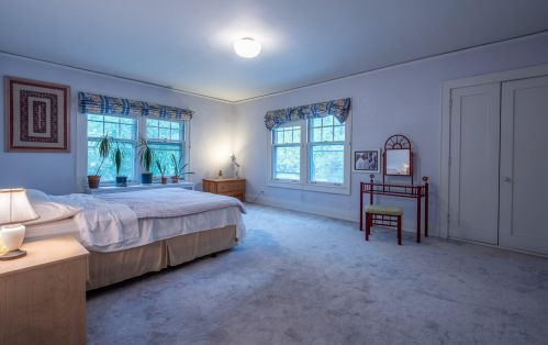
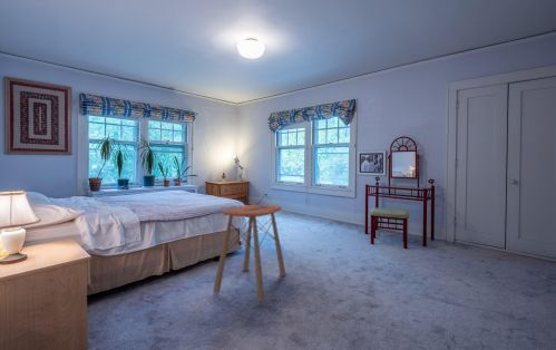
+ side table [212,204,287,302]
